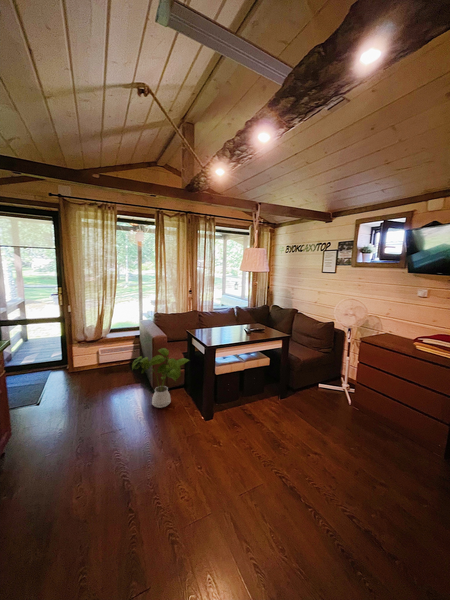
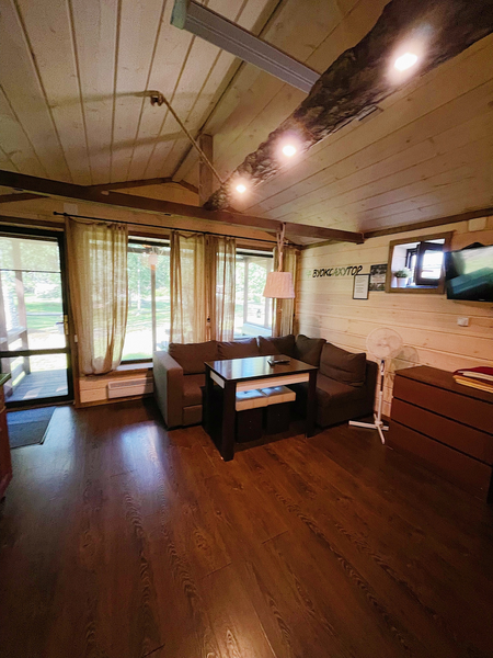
- house plant [131,347,191,409]
